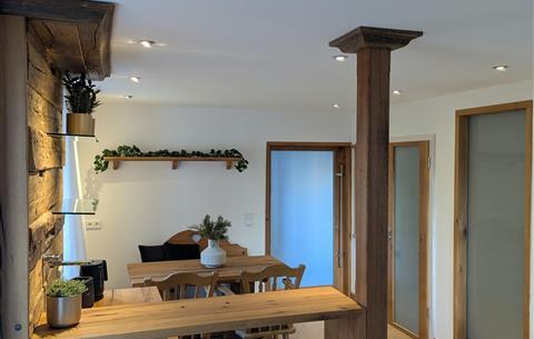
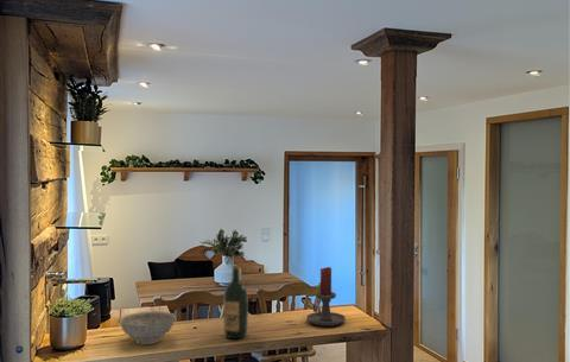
+ candle holder [305,266,347,326]
+ decorative bowl [119,310,177,345]
+ wine bottle [222,263,249,339]
